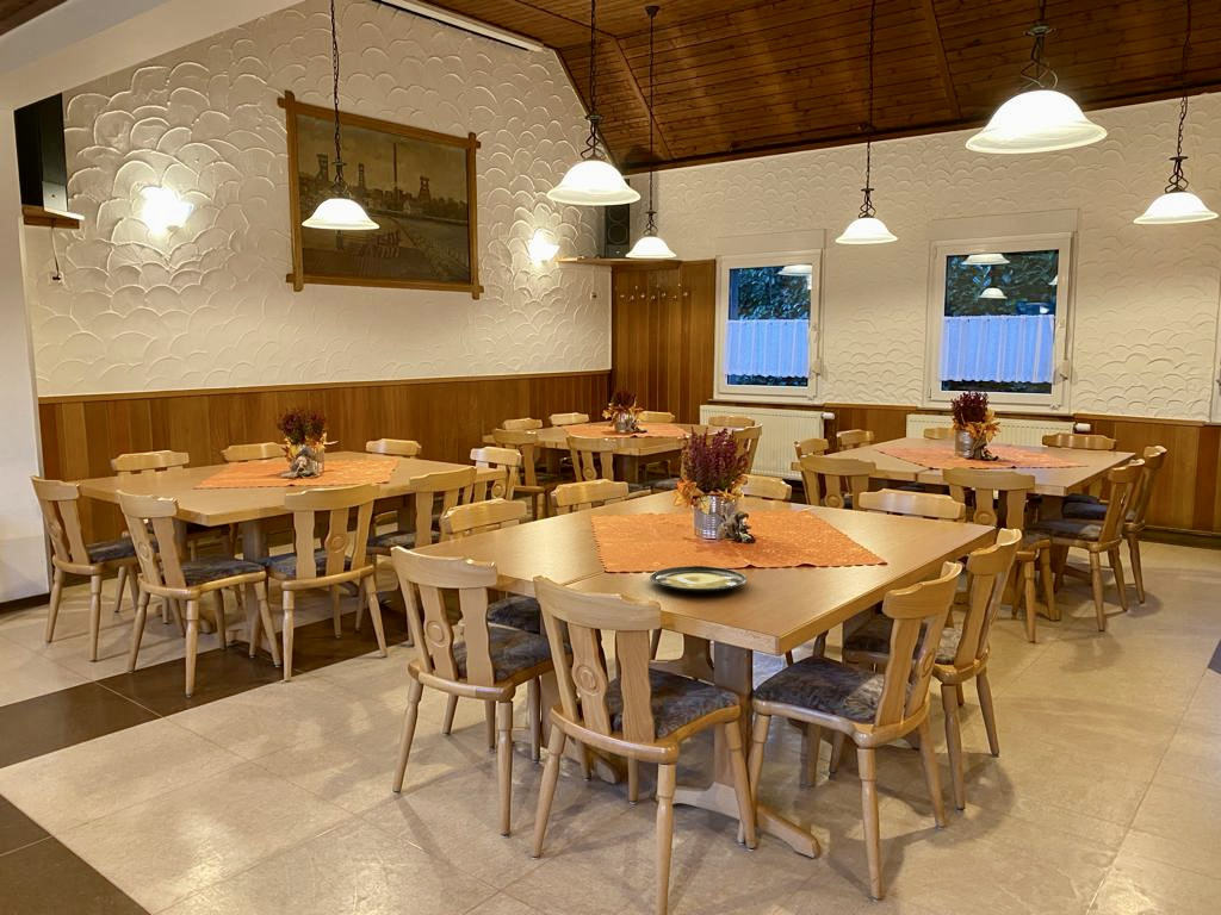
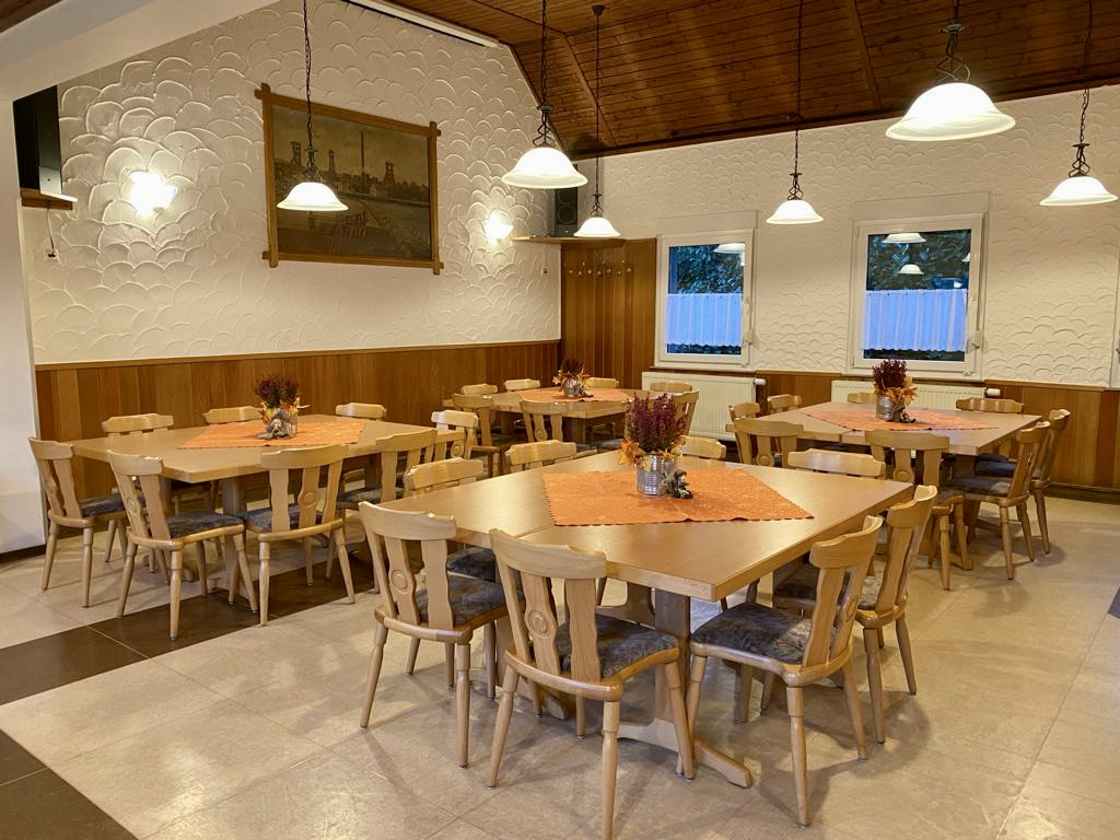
- plate [649,565,748,592]
